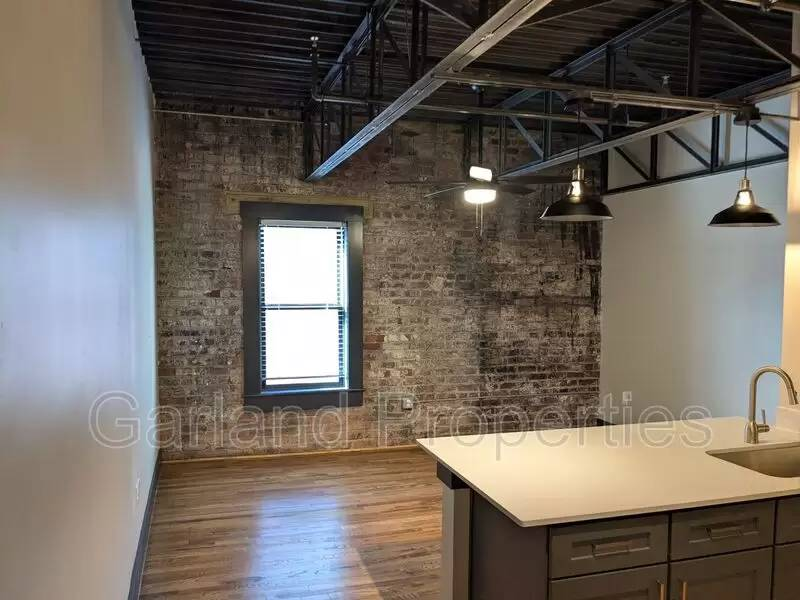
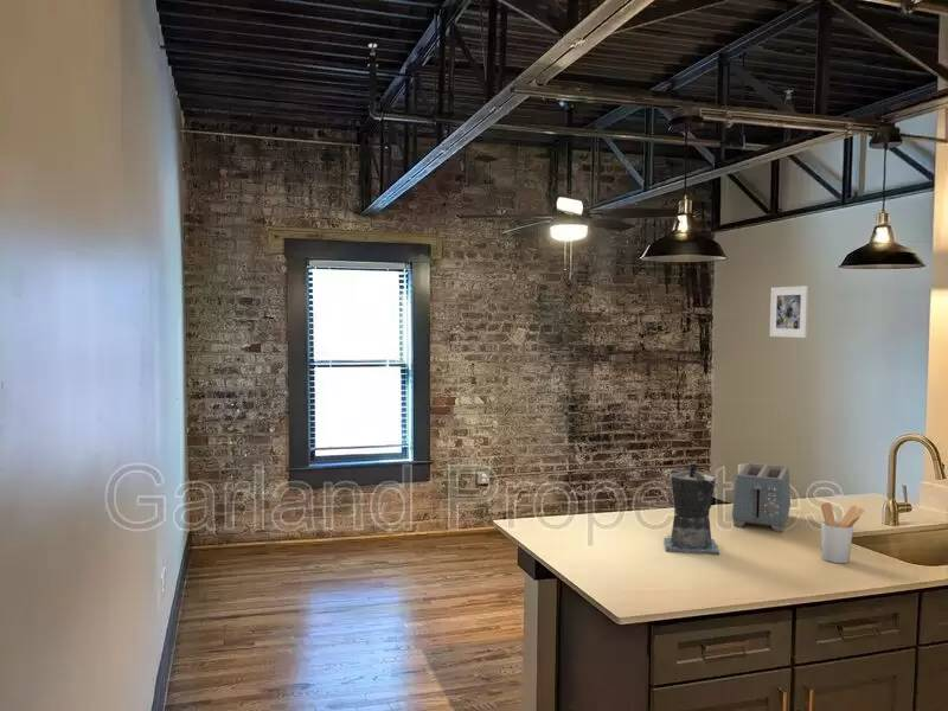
+ utensil holder [820,501,866,564]
+ toaster [731,461,792,533]
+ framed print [769,284,811,339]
+ coffee maker [664,461,720,556]
